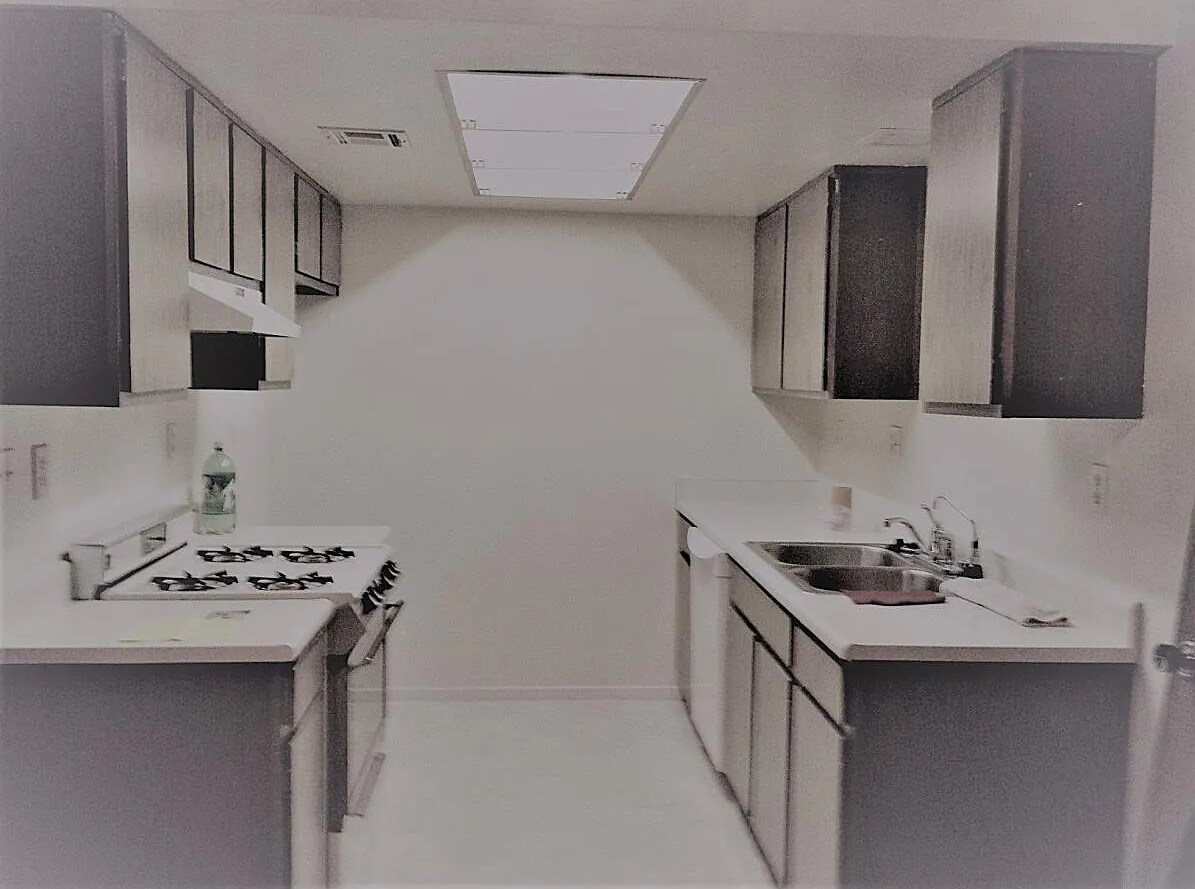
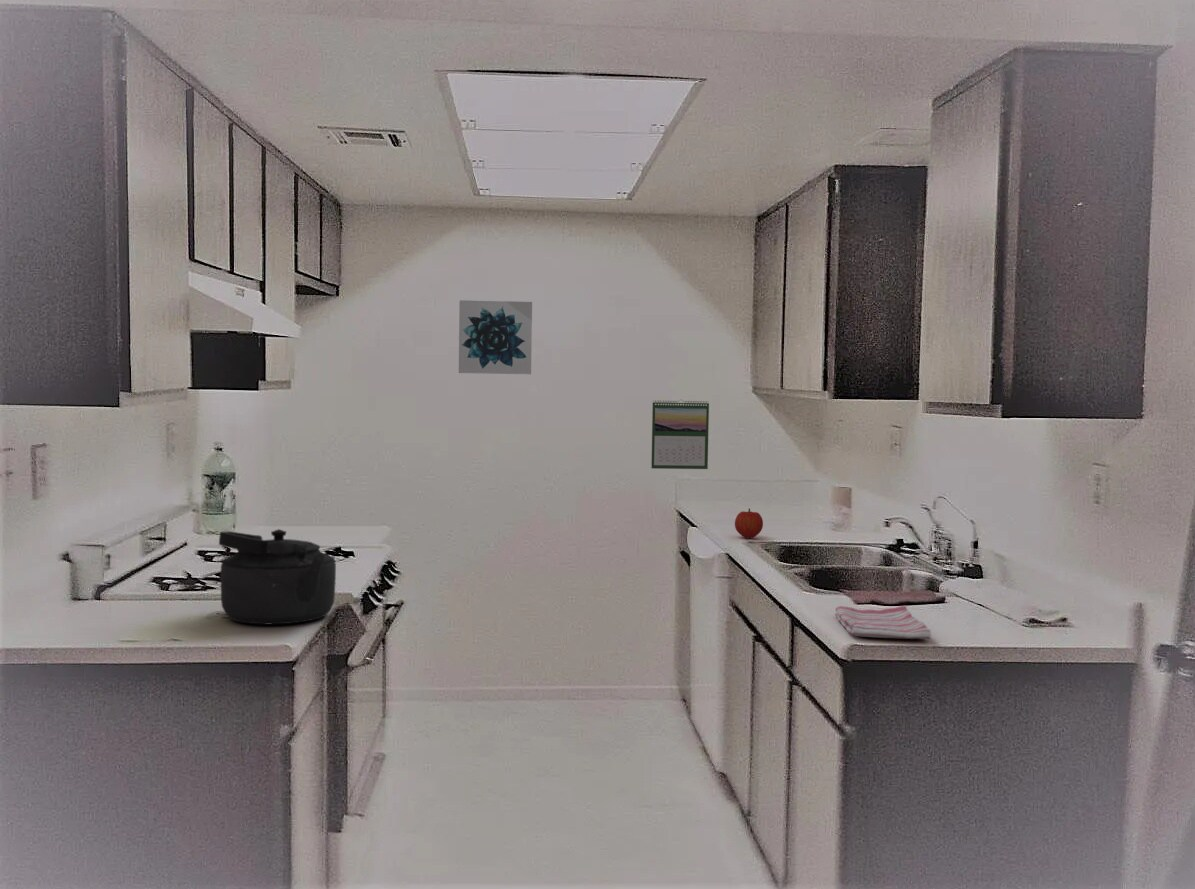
+ wall art [458,299,533,375]
+ fruit [734,508,764,539]
+ dish towel [834,605,932,640]
+ calendar [650,399,710,470]
+ kettle [218,528,337,625]
